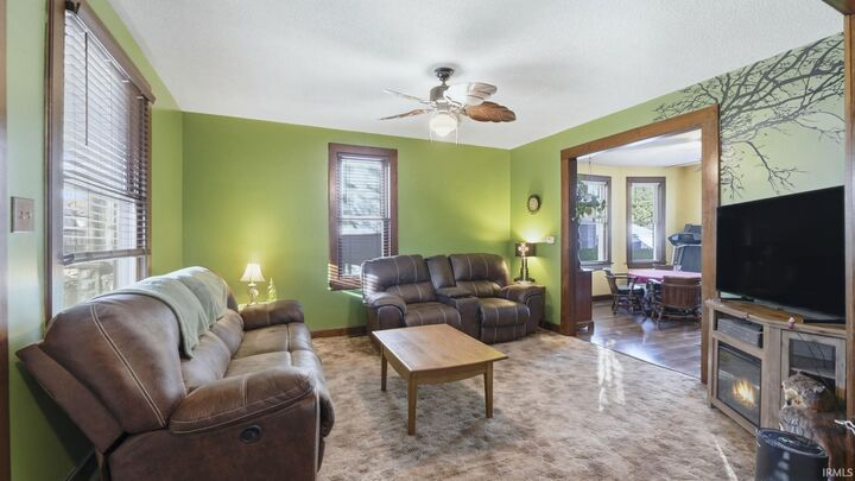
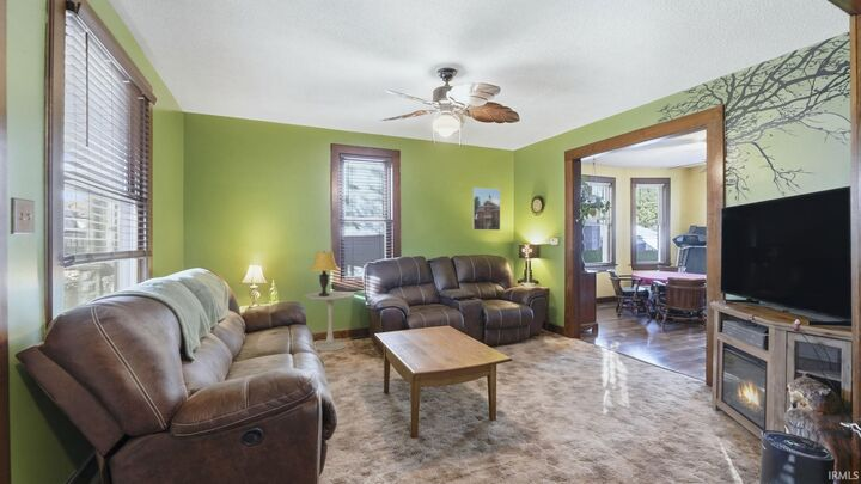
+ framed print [471,186,501,232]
+ table lamp [309,251,340,296]
+ side table [304,290,356,353]
